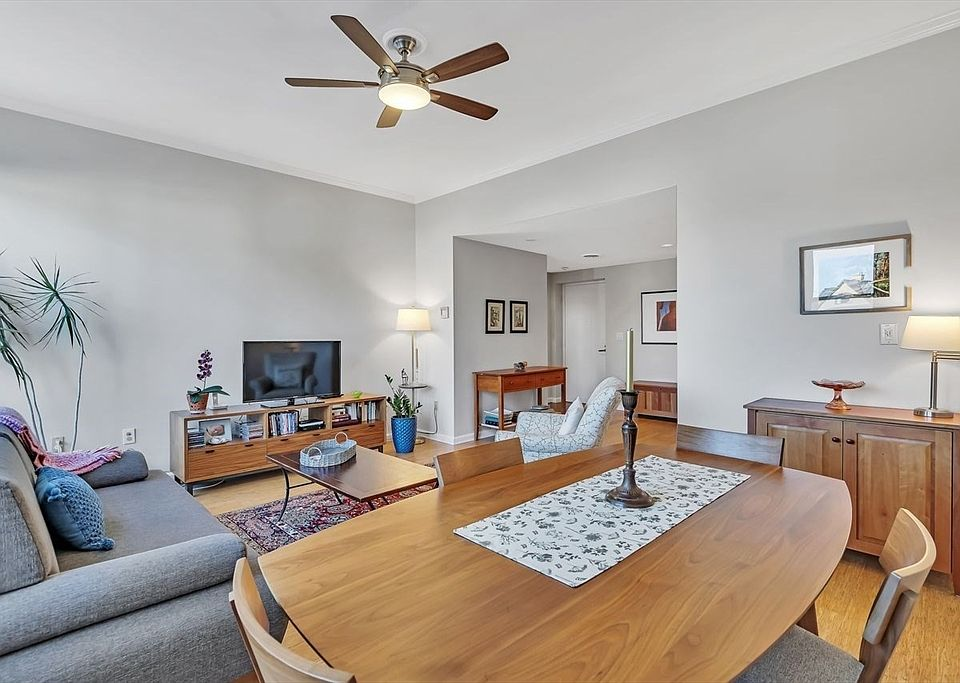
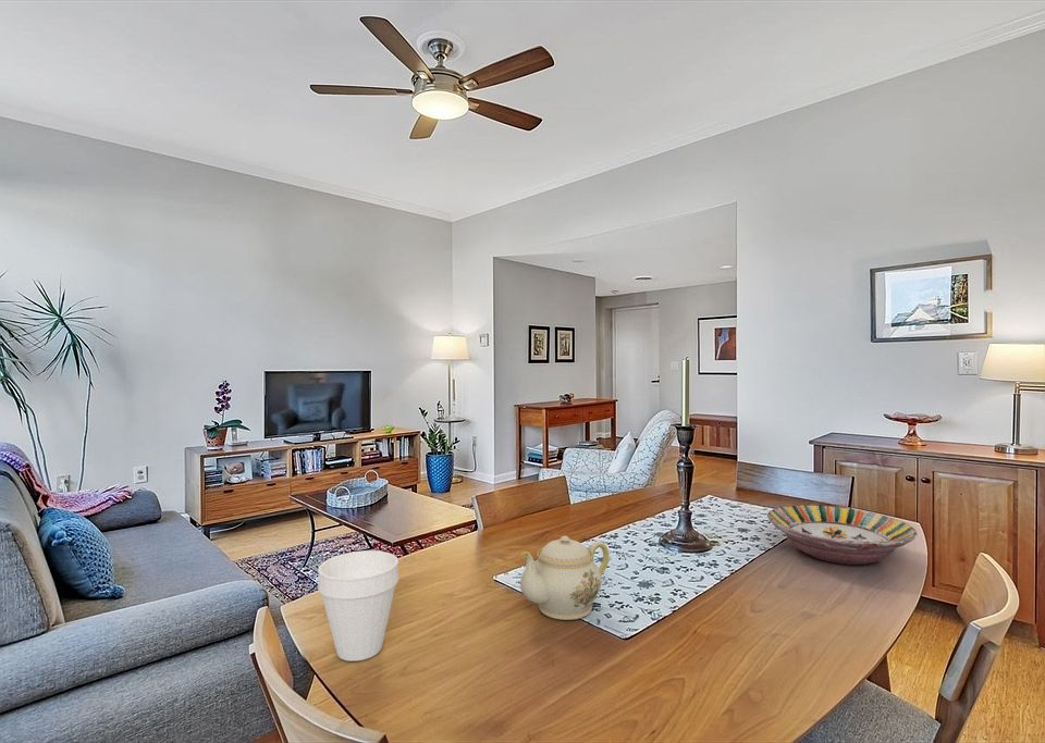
+ cup [317,549,399,662]
+ serving bowl [766,504,919,566]
+ teapot [519,535,611,621]
